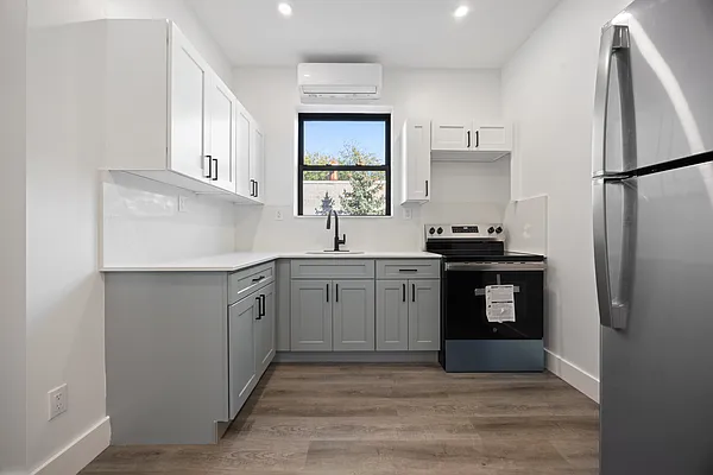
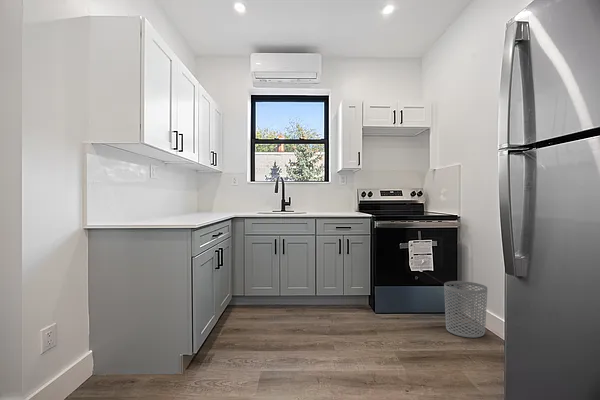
+ waste bin [443,280,488,339]
